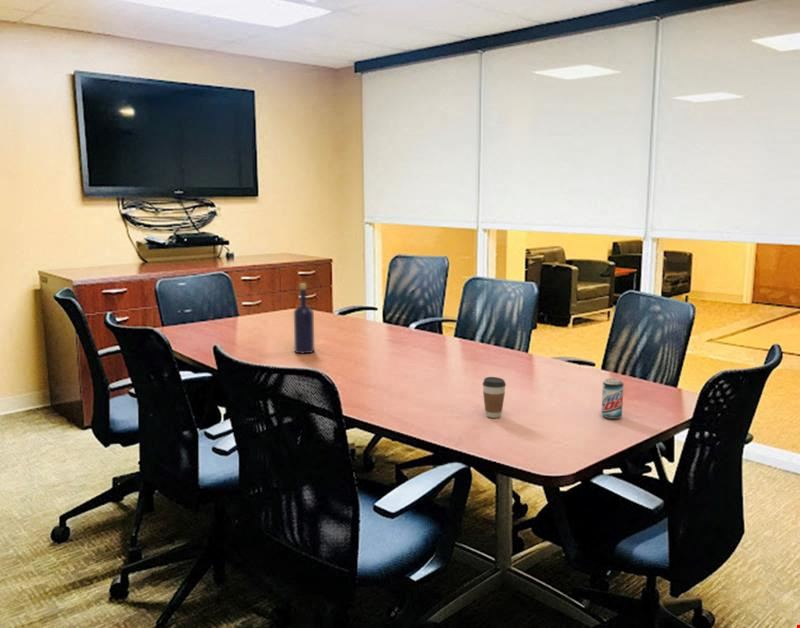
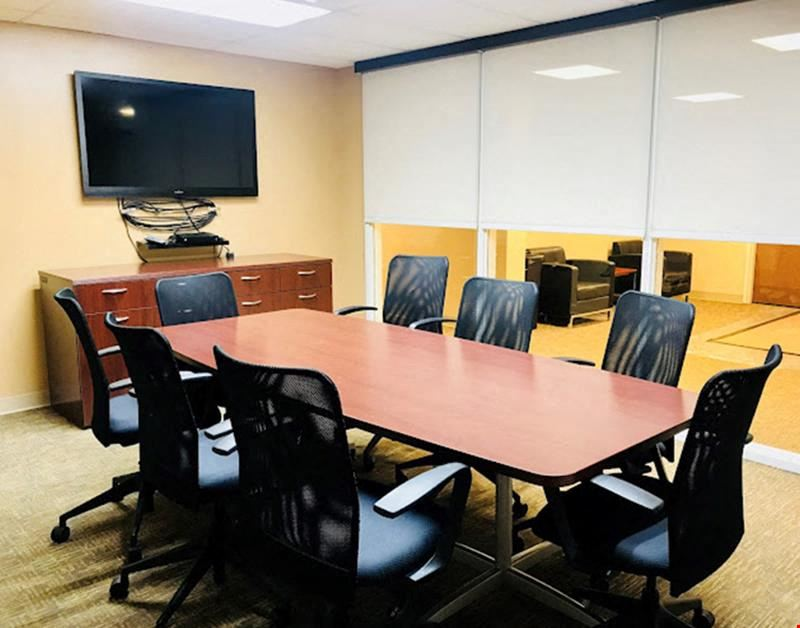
- coffee cup [482,376,507,419]
- beer can [600,377,625,420]
- bottle [293,282,316,355]
